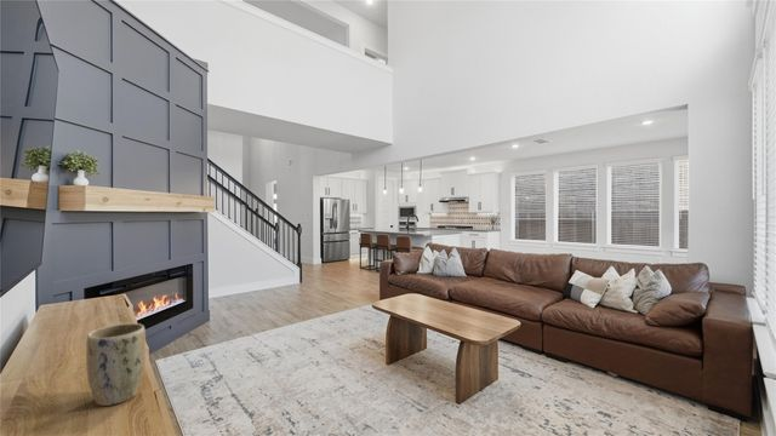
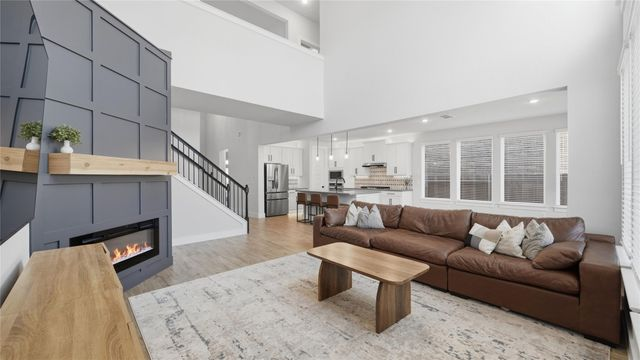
- plant pot [85,322,147,407]
